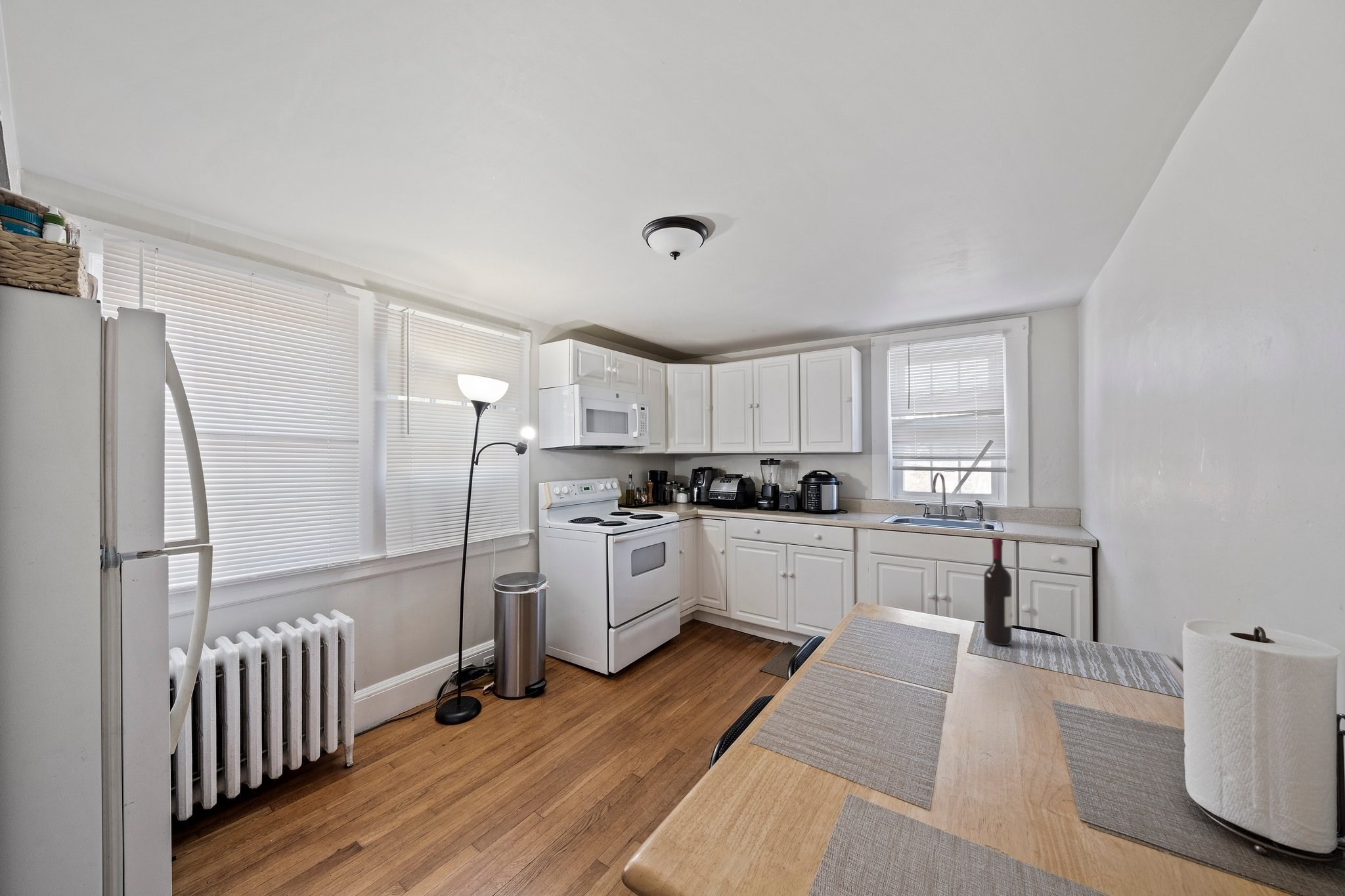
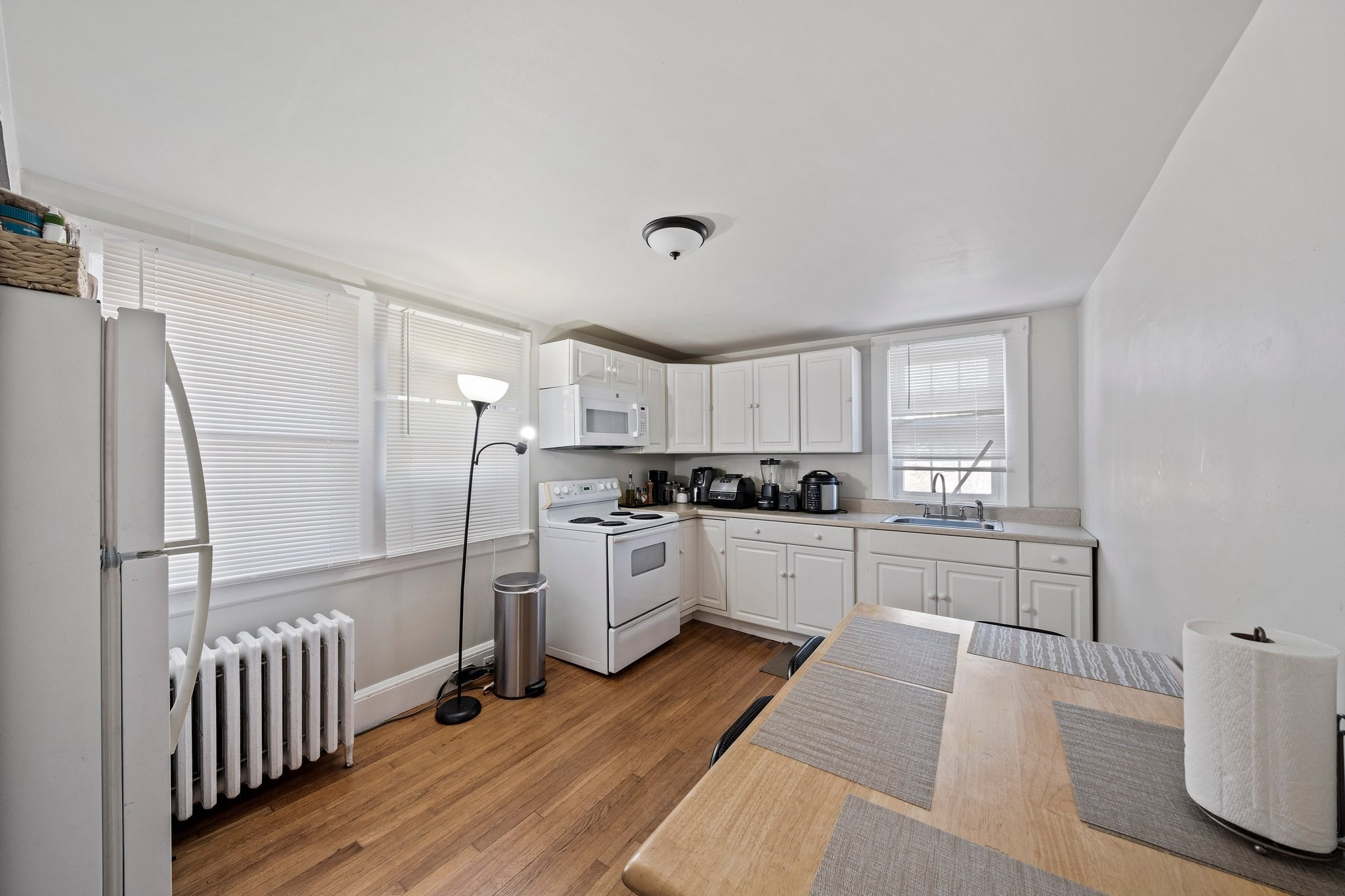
- wine bottle [983,537,1013,646]
